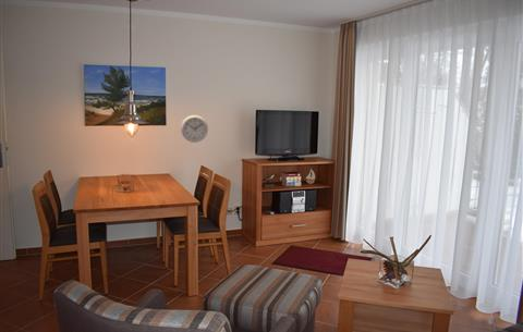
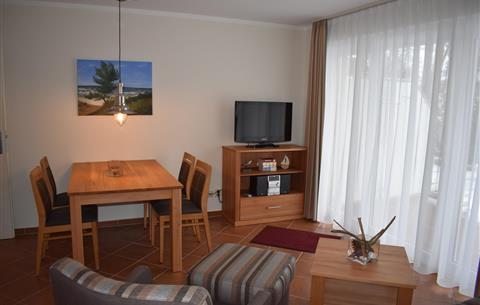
- wall clock [180,114,209,144]
